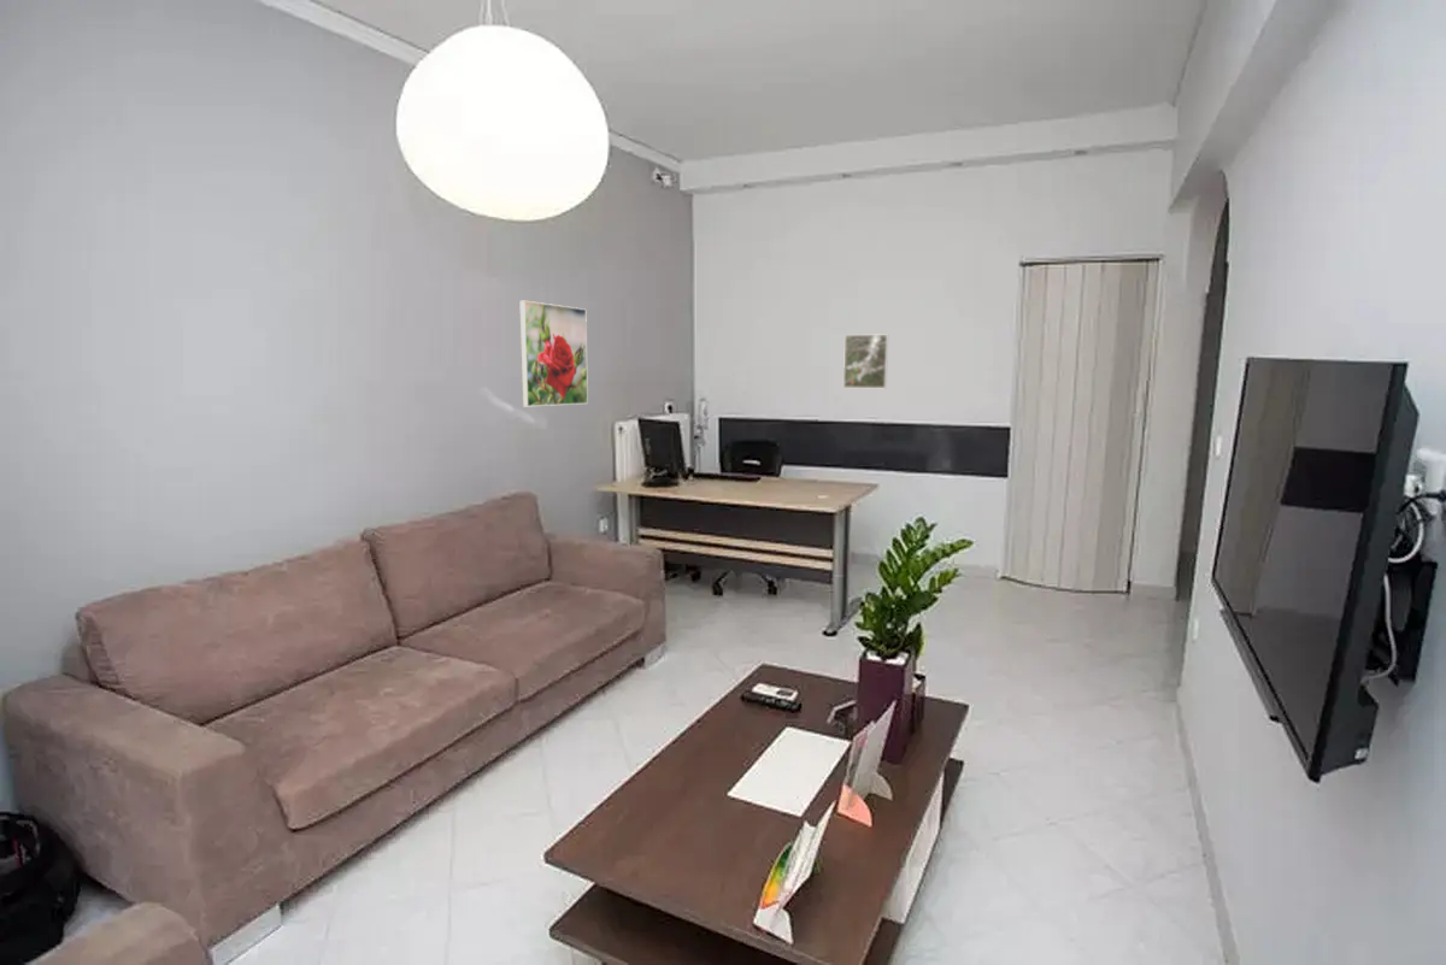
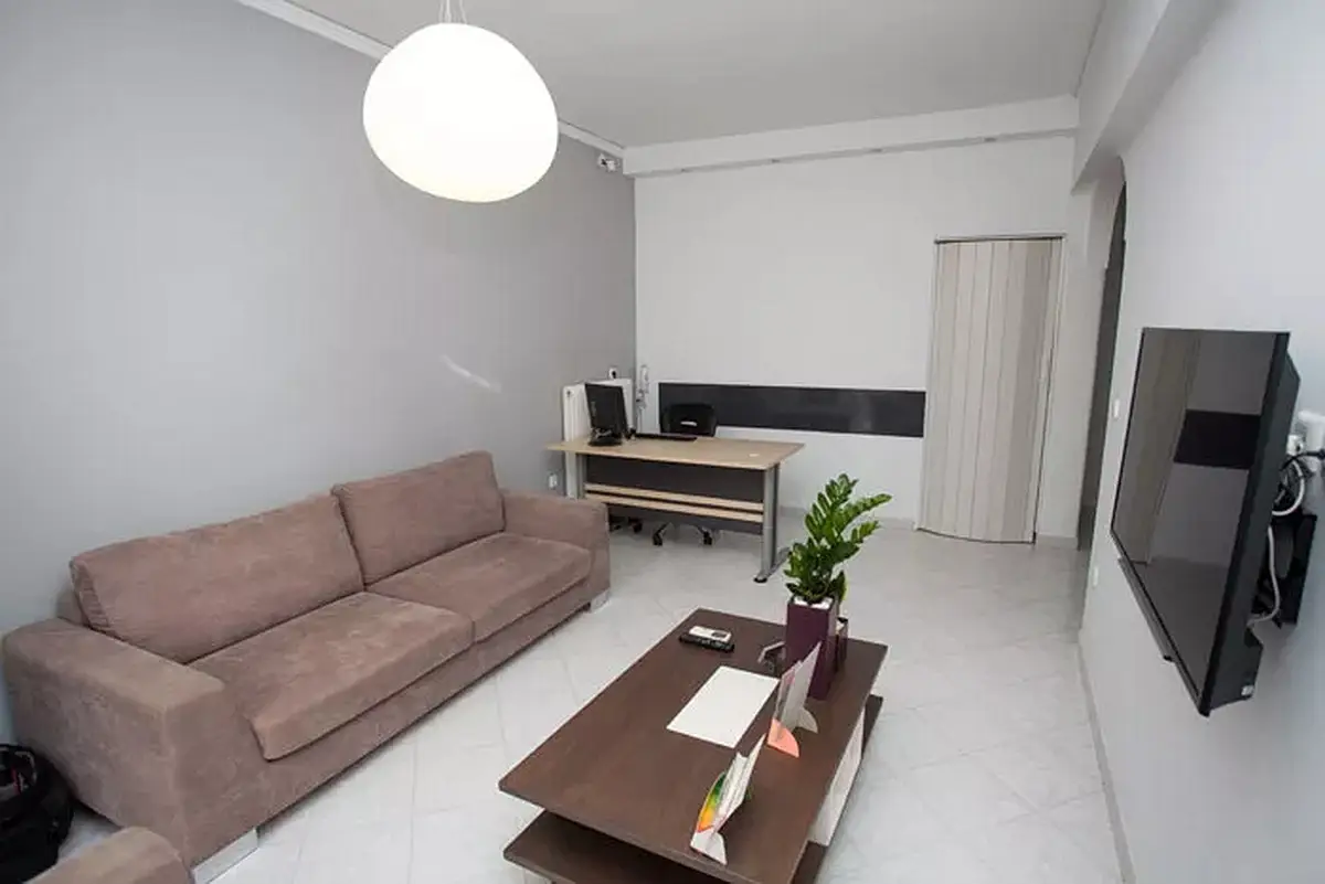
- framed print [518,300,589,407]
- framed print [842,334,889,389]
